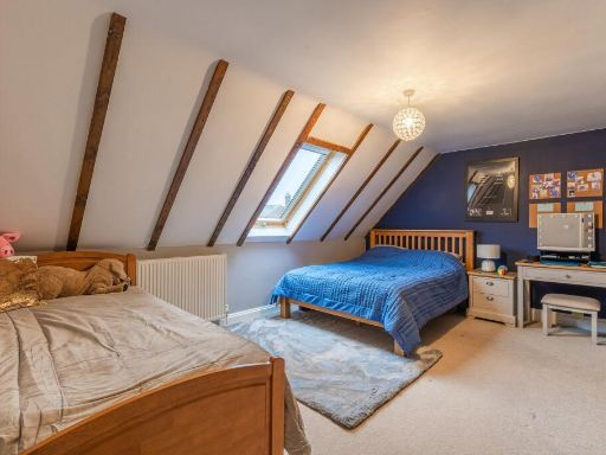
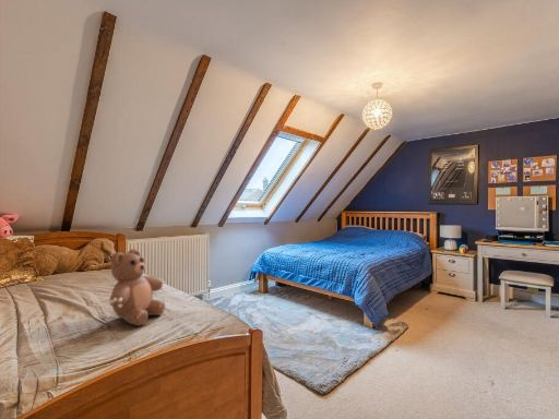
+ teddy bear [108,248,166,327]
